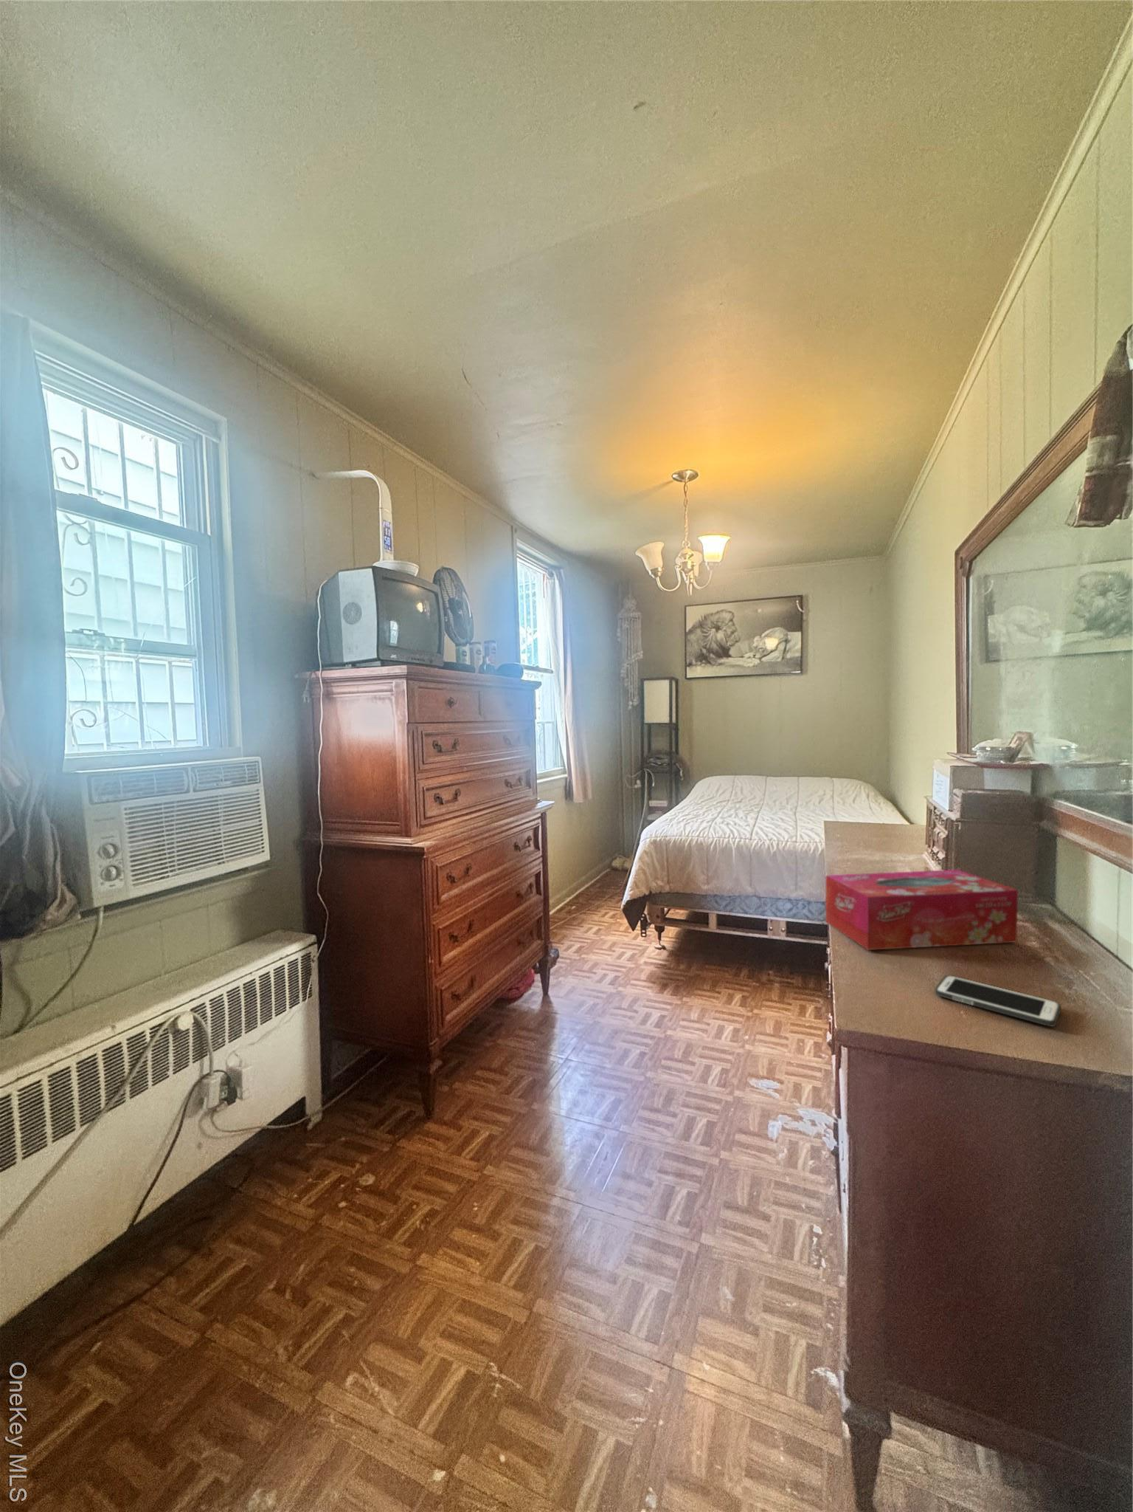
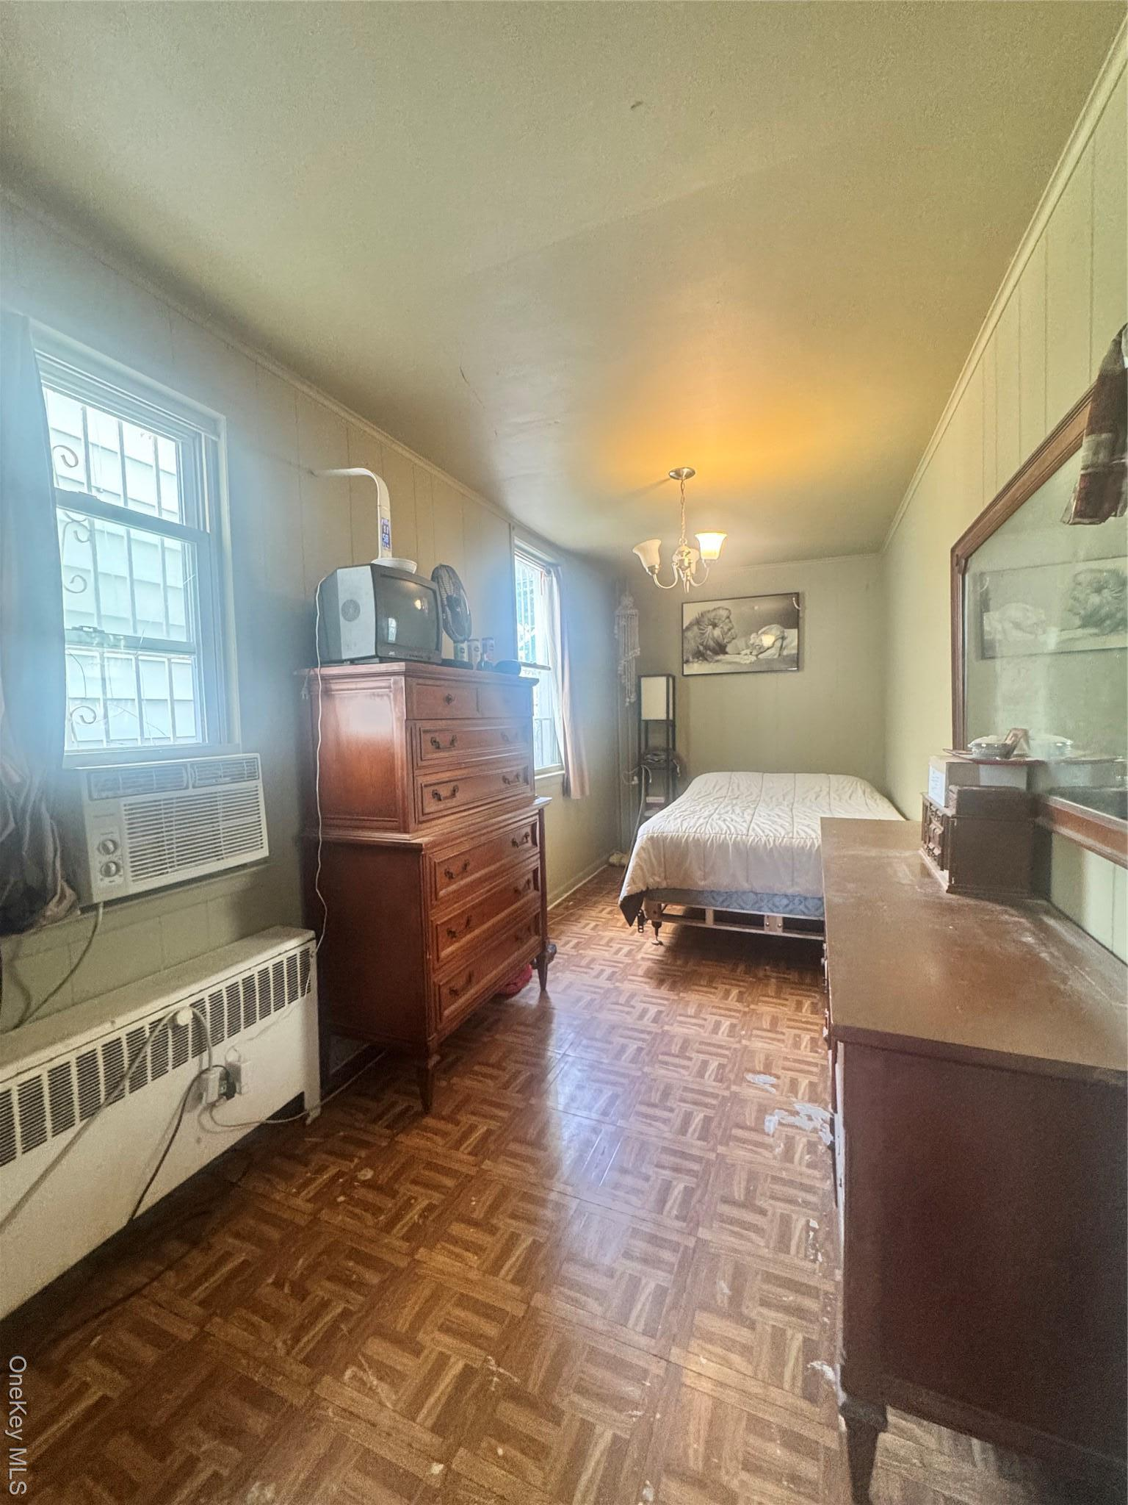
- cell phone [934,975,1062,1027]
- tissue box [825,869,1019,951]
